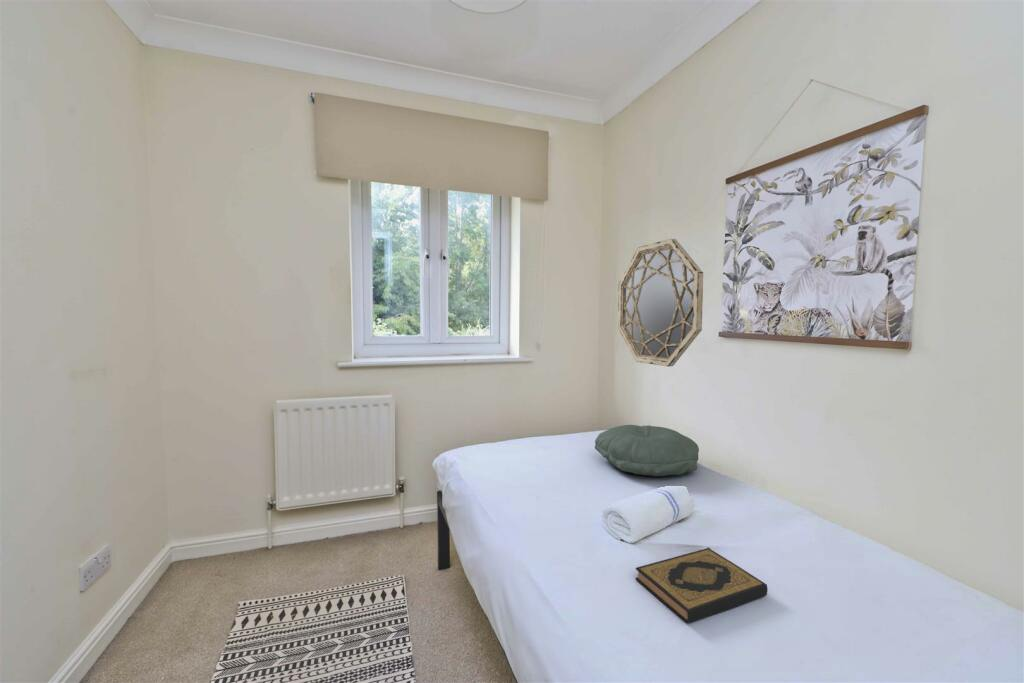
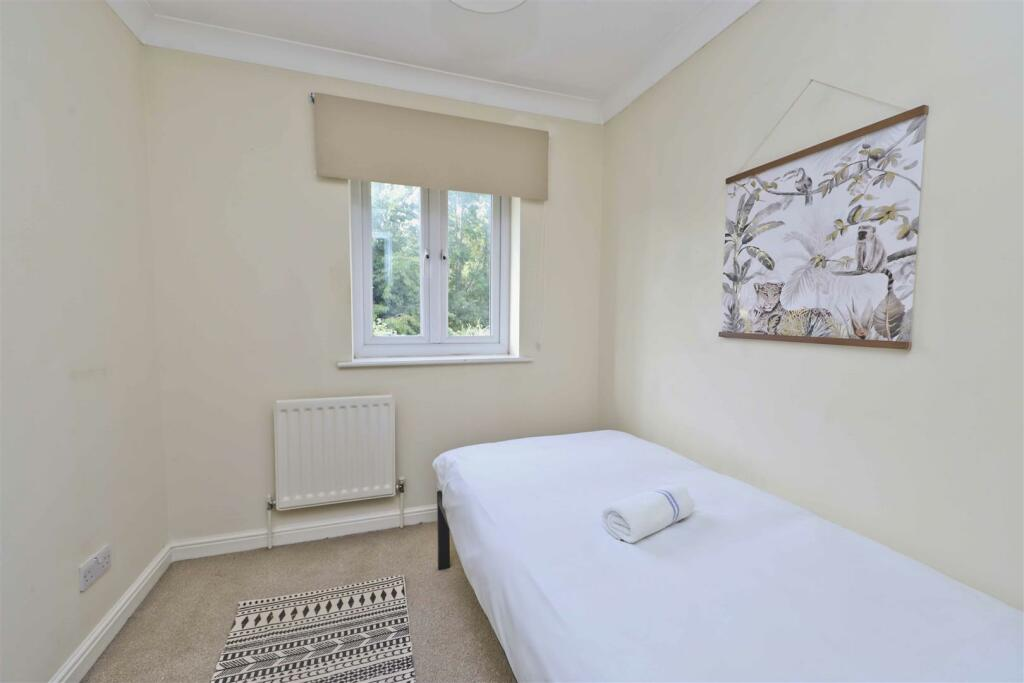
- pillow [594,424,700,477]
- hardback book [635,547,769,624]
- home mirror [617,238,704,367]
